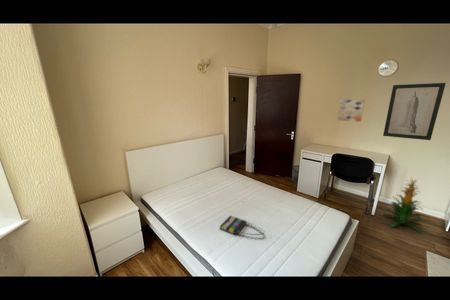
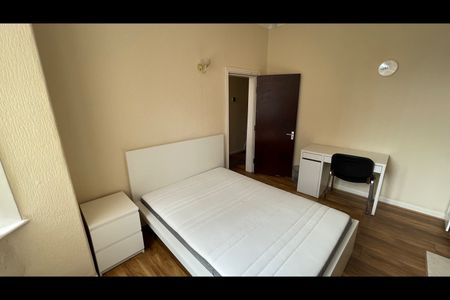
- wall art [336,99,366,123]
- indoor plant [383,178,429,234]
- wall art [382,82,447,141]
- tote bag [219,215,266,240]
